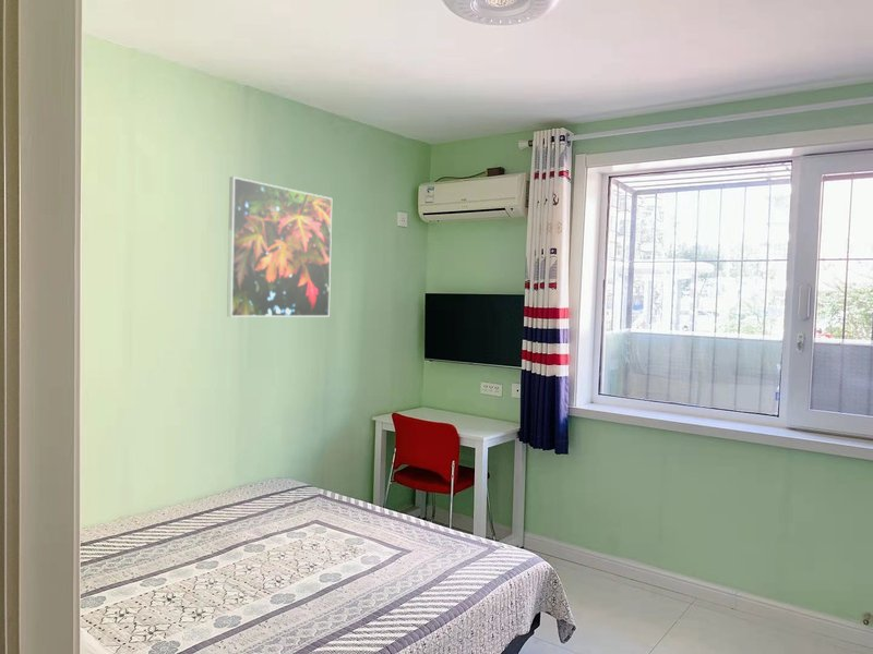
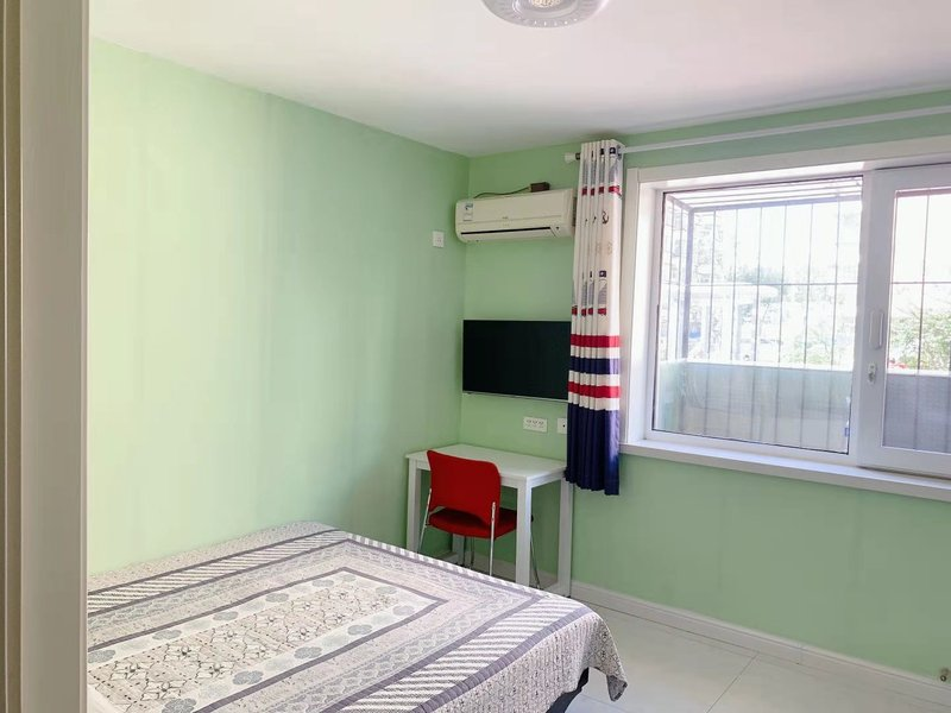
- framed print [226,175,333,318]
